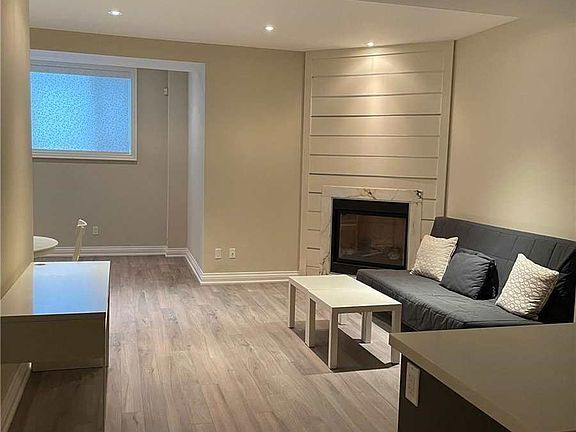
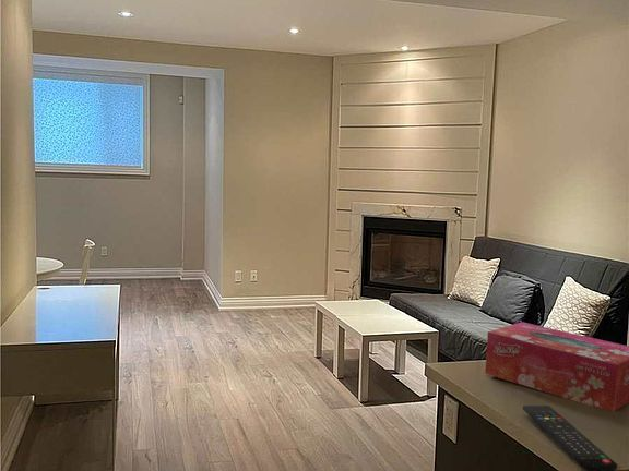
+ remote control [522,404,618,471]
+ tissue box [484,321,629,413]
